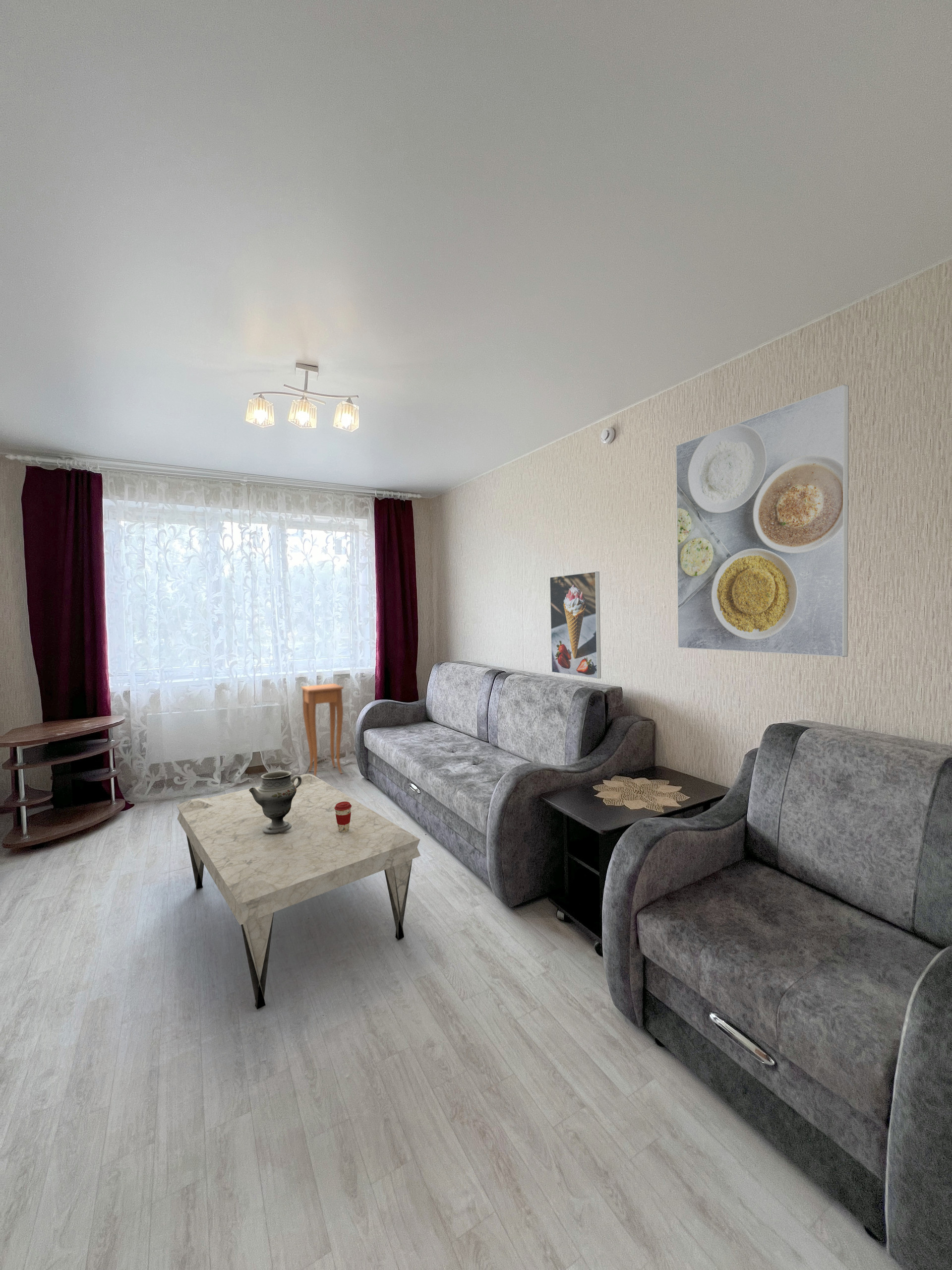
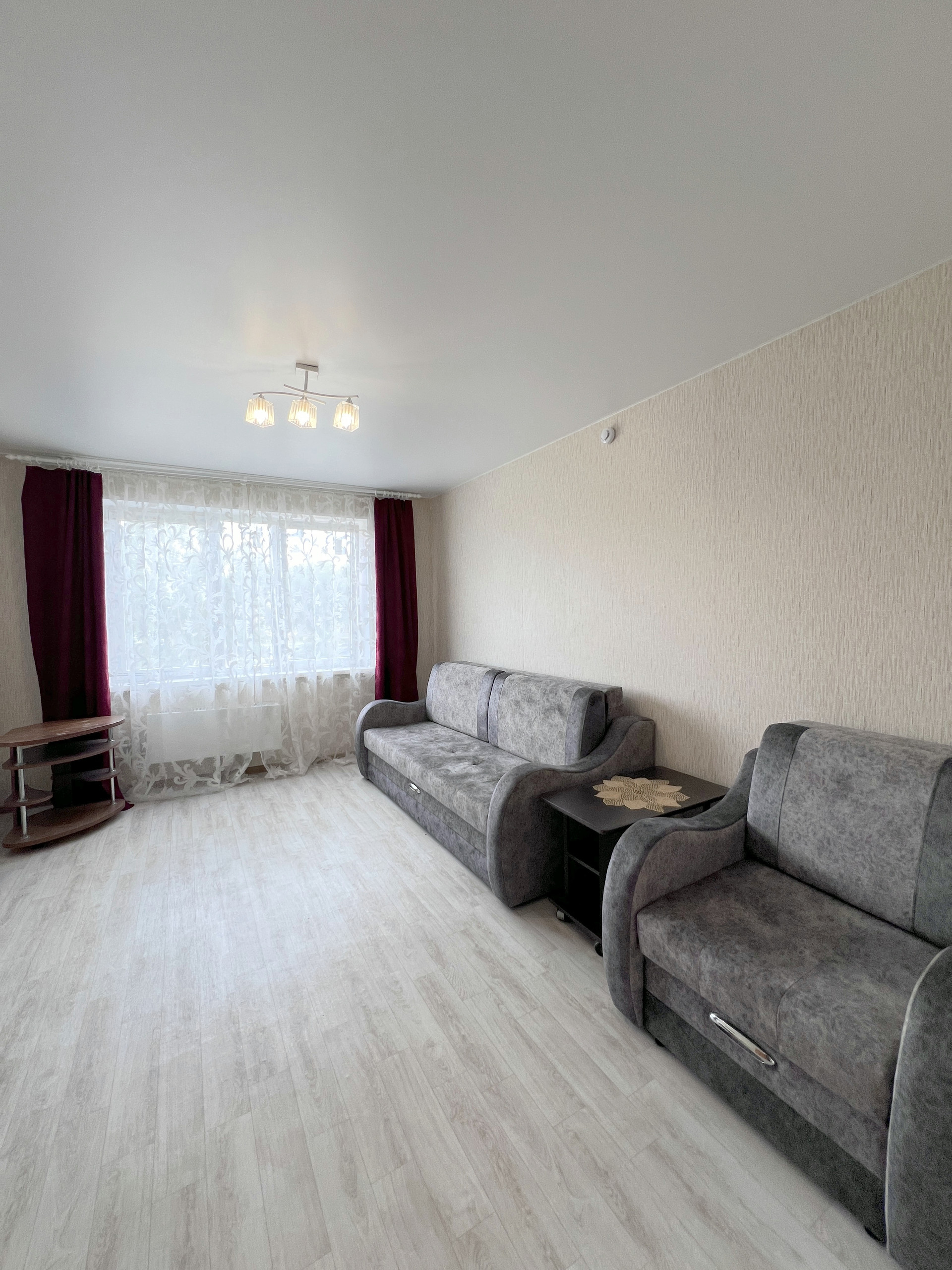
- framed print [675,384,849,657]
- decorative vase [249,770,302,833]
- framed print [549,571,601,679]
- coffee cup [334,802,352,832]
- side table [300,683,344,776]
- coffee table [176,773,421,1010]
